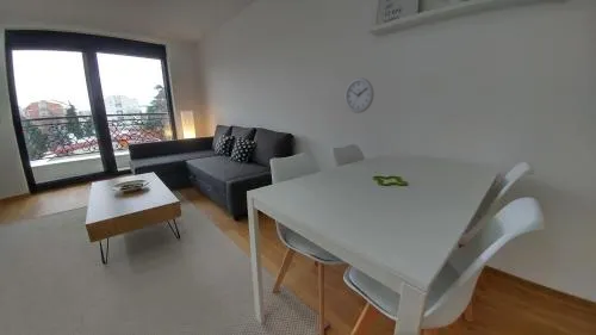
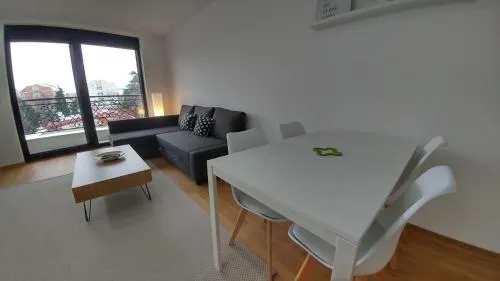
- wall clock [344,76,375,114]
